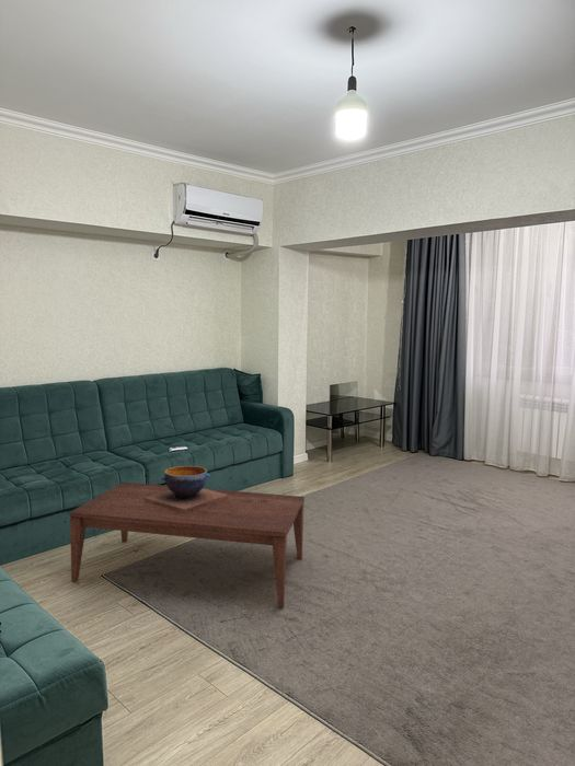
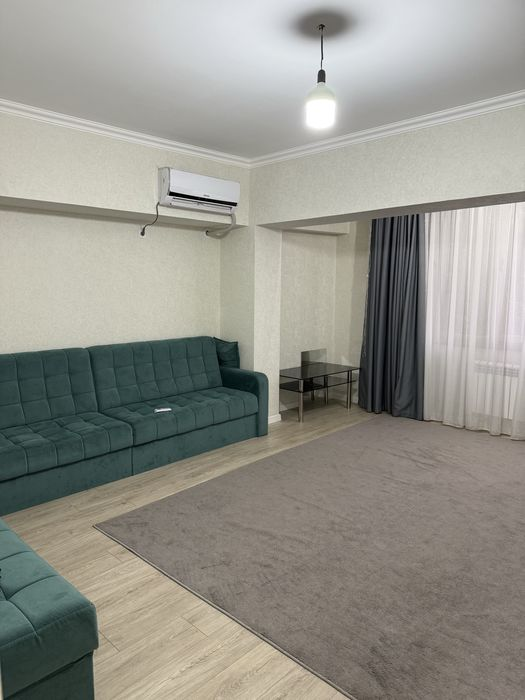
- coffee table [68,481,306,608]
- decorative bowl [145,465,228,513]
